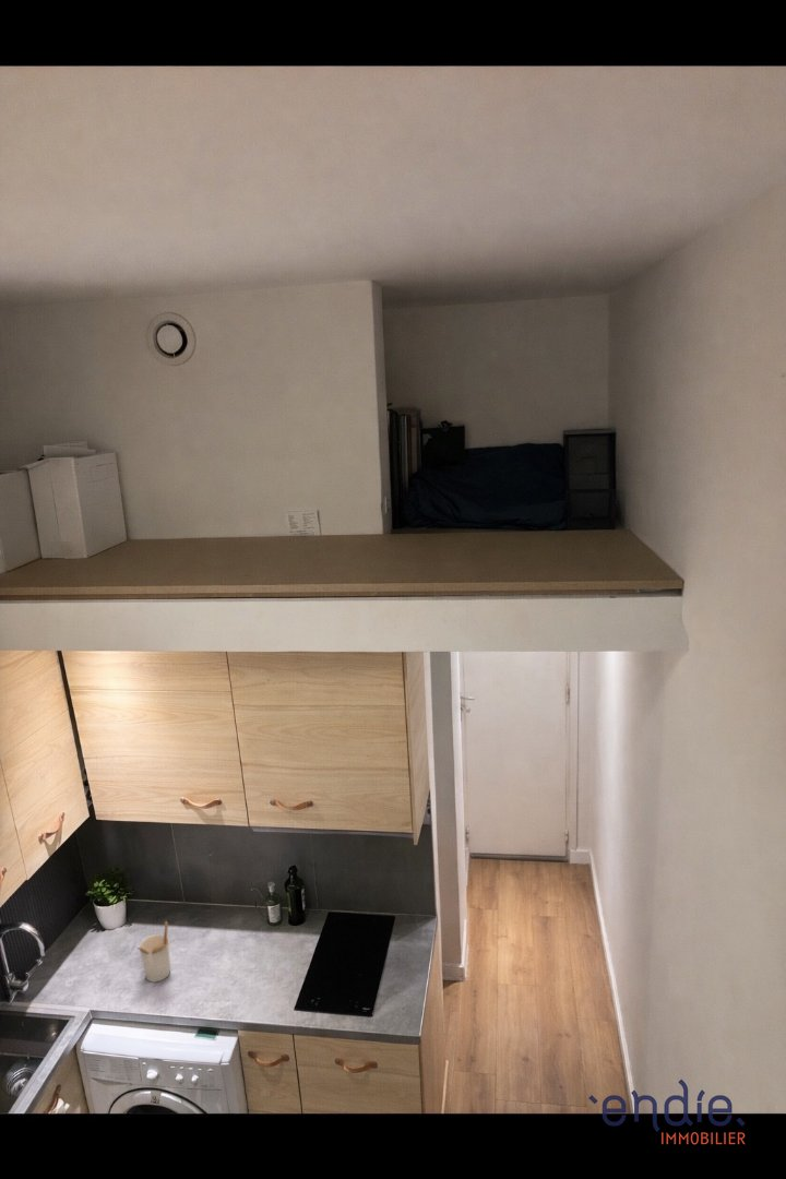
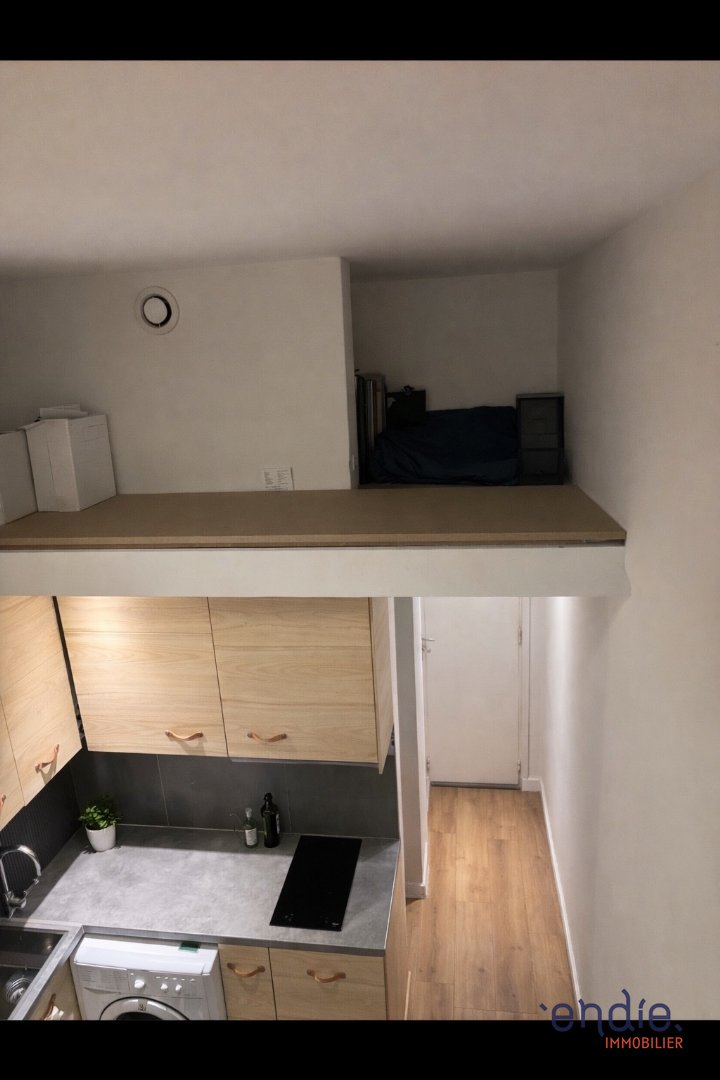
- utensil holder [134,920,175,984]
